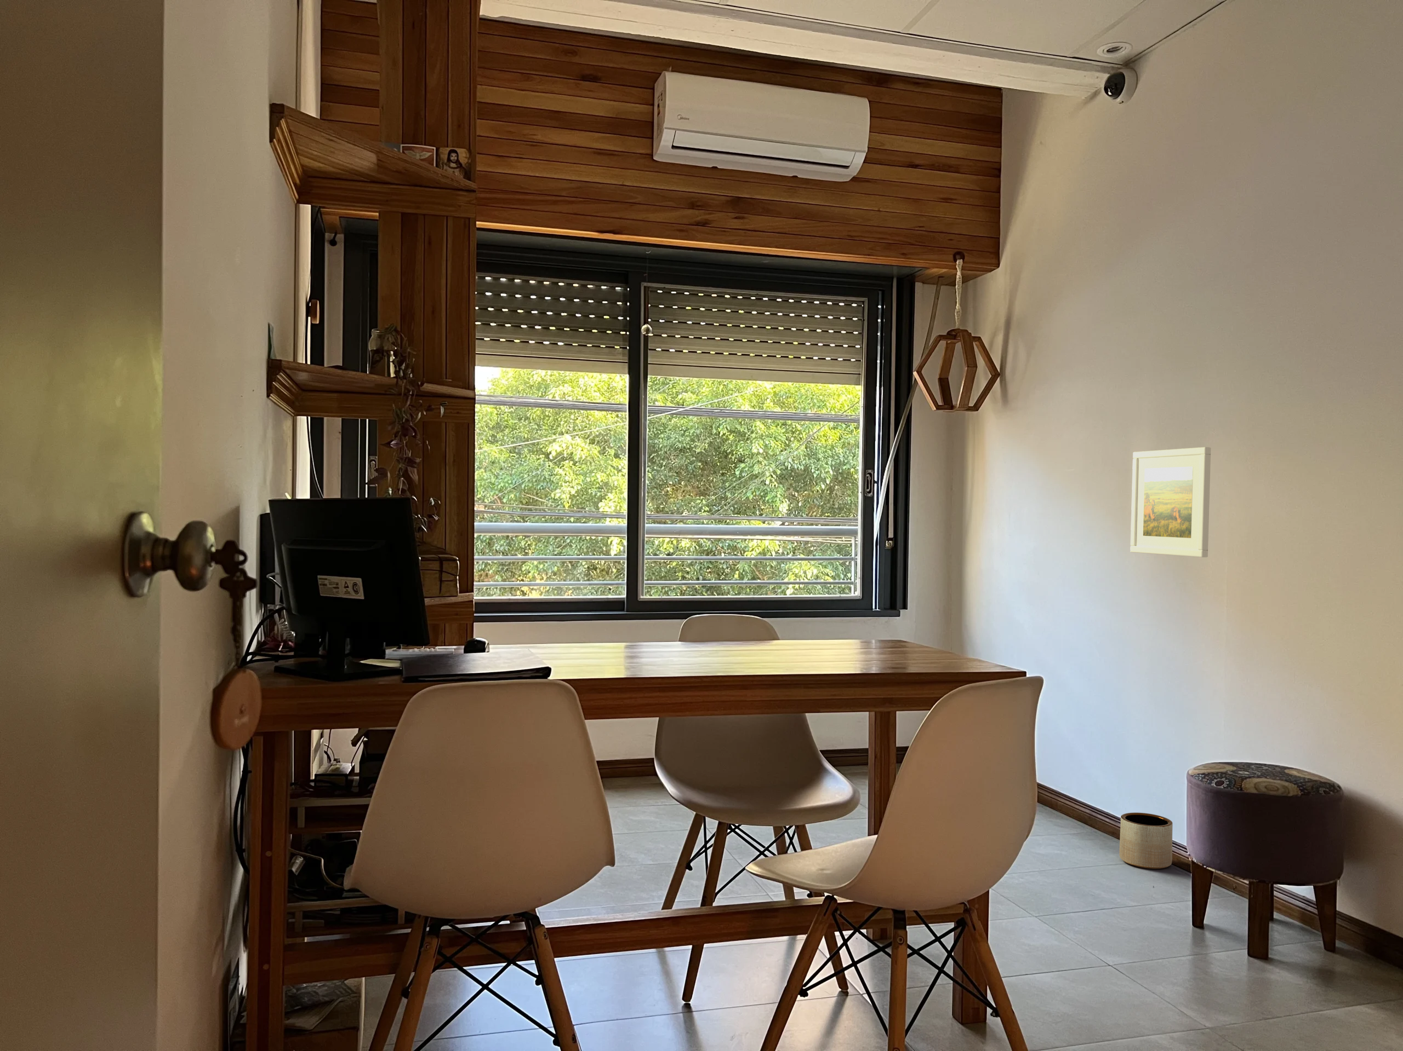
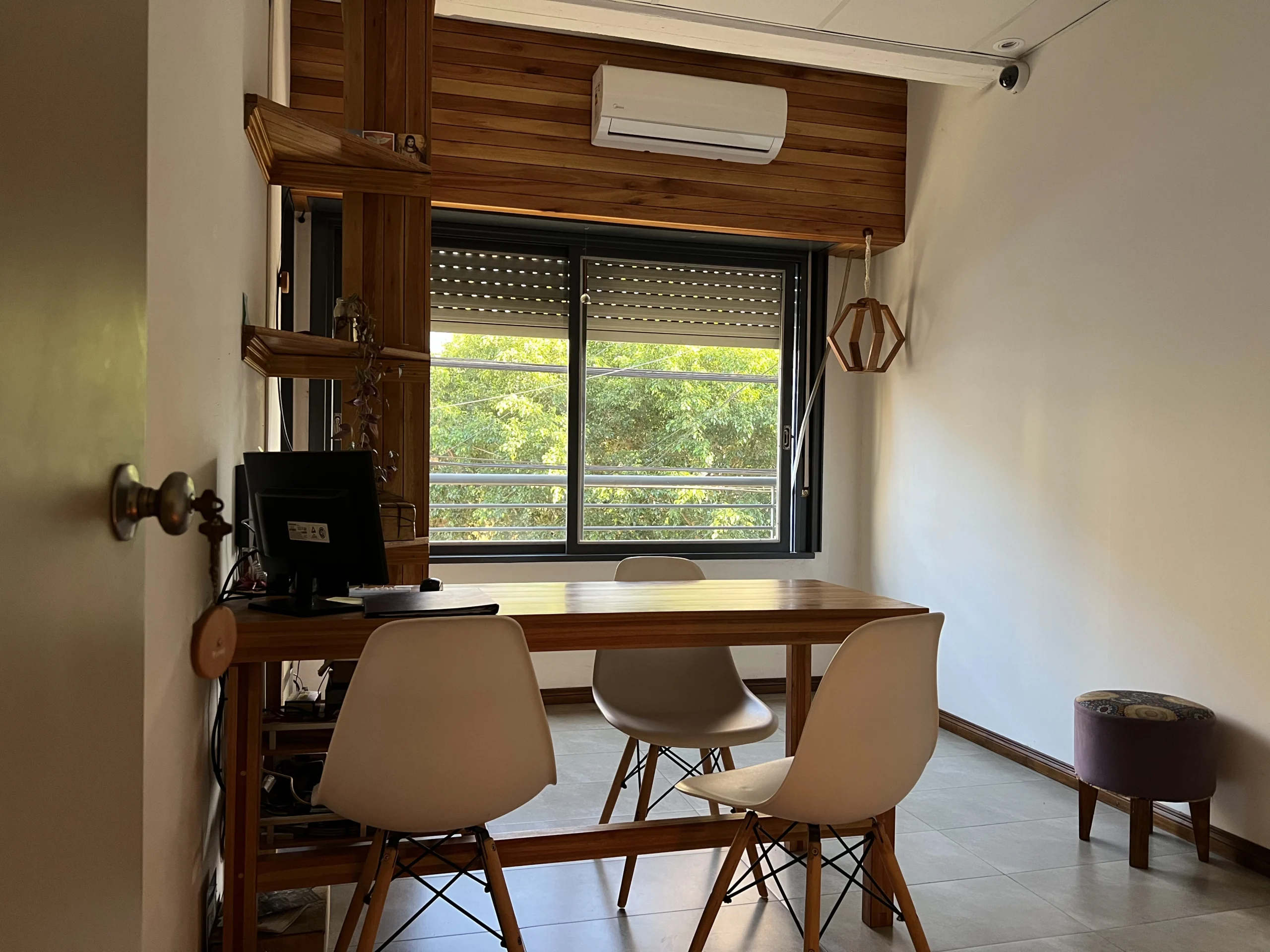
- planter [1119,811,1173,869]
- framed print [1129,447,1211,558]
